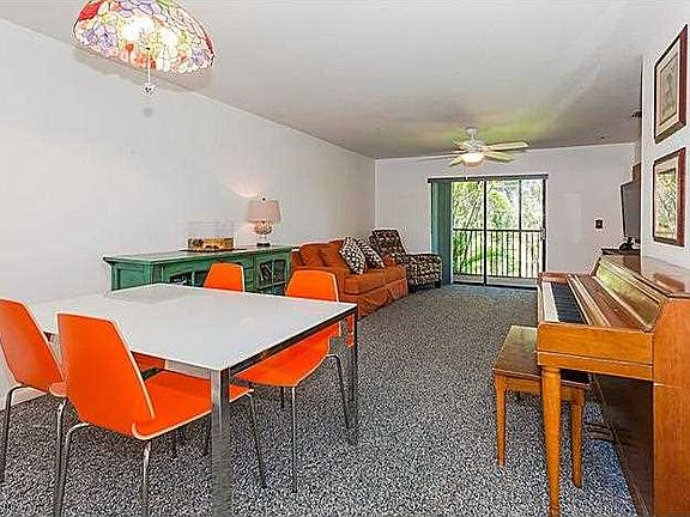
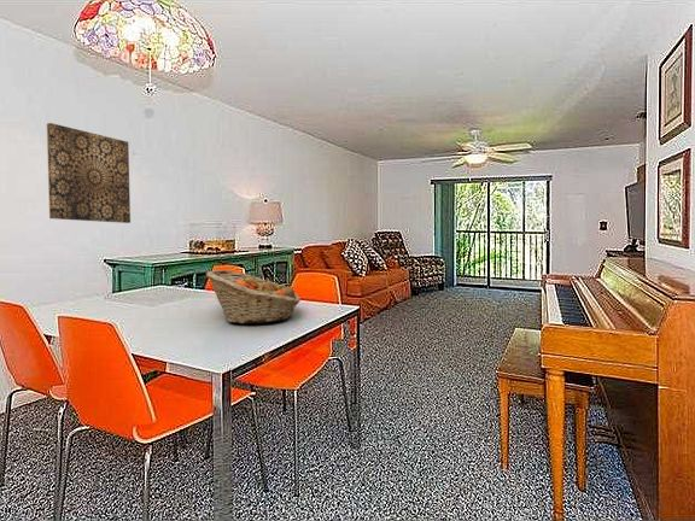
+ wall art [46,122,132,224]
+ fruit basket [205,269,302,324]
